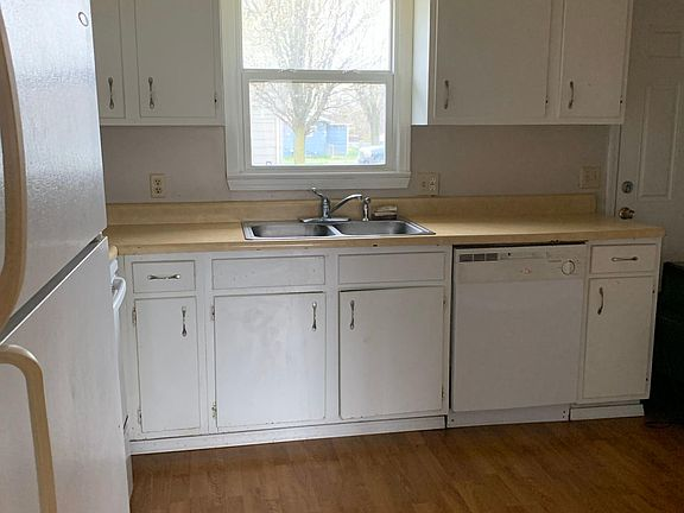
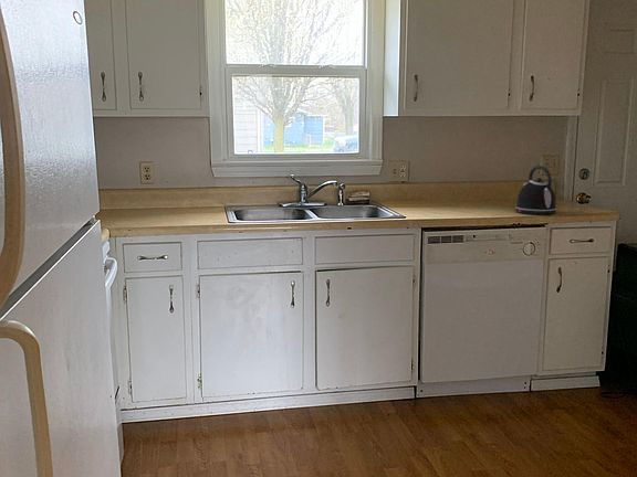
+ kettle [514,165,557,215]
